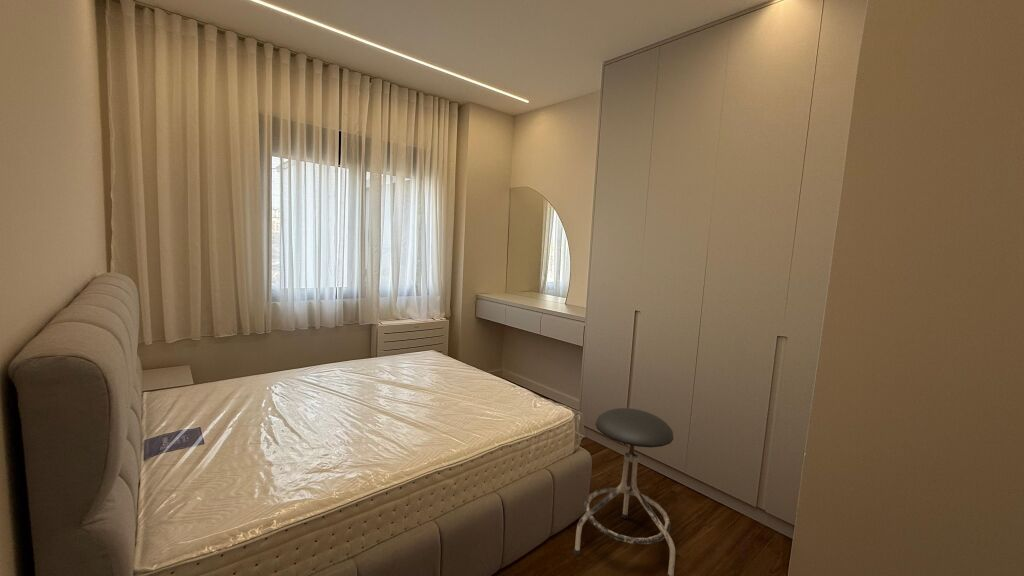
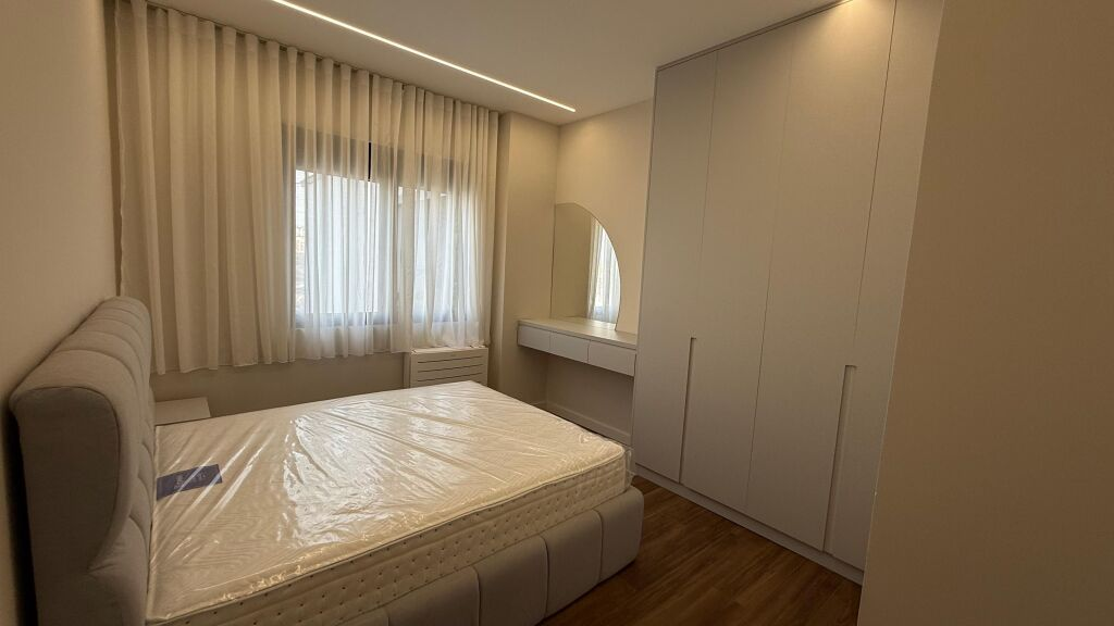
- stool [573,407,676,576]
